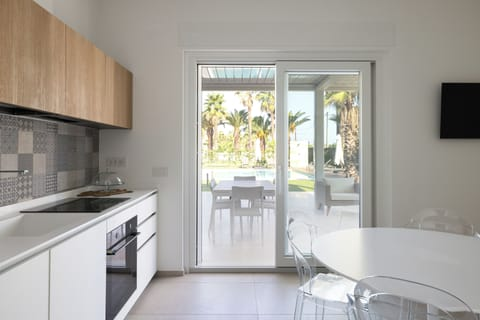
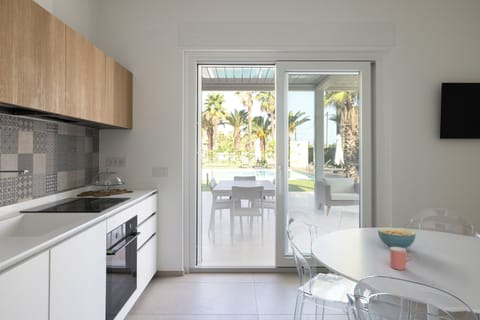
+ cup [389,247,414,271]
+ cereal bowl [377,227,417,249]
